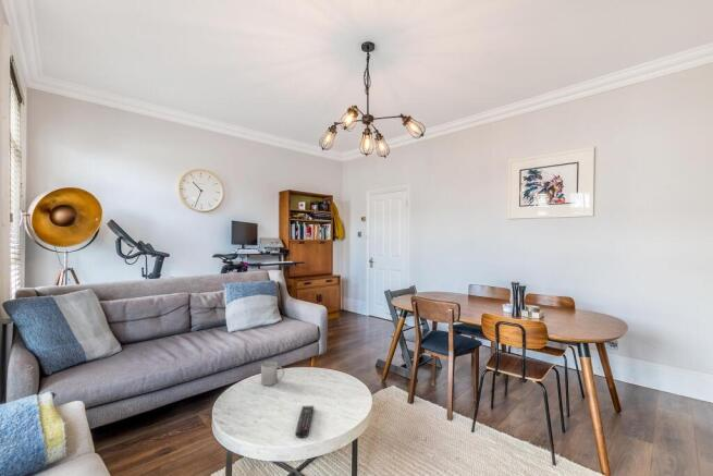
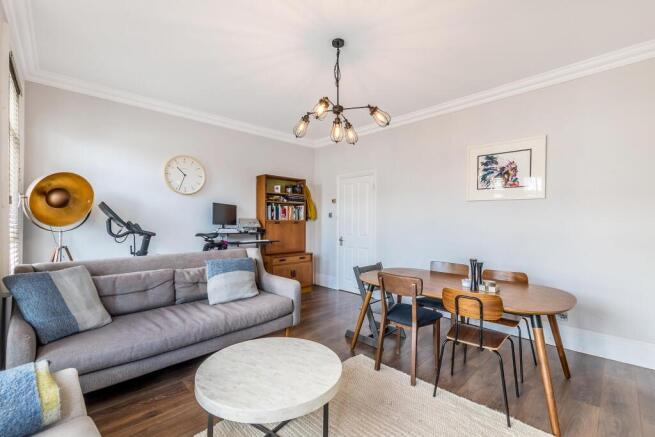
- mug [260,361,285,387]
- remote control [295,405,315,439]
